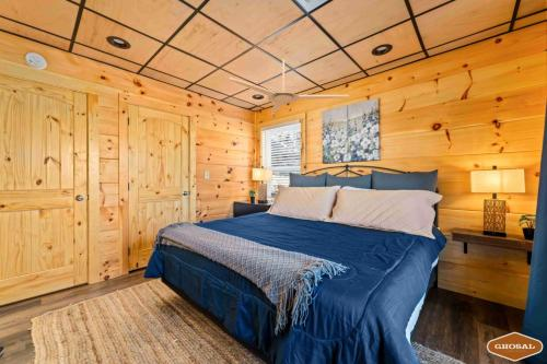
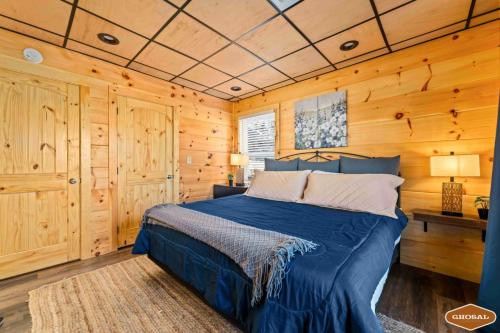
- ceiling fan [228,58,350,116]
